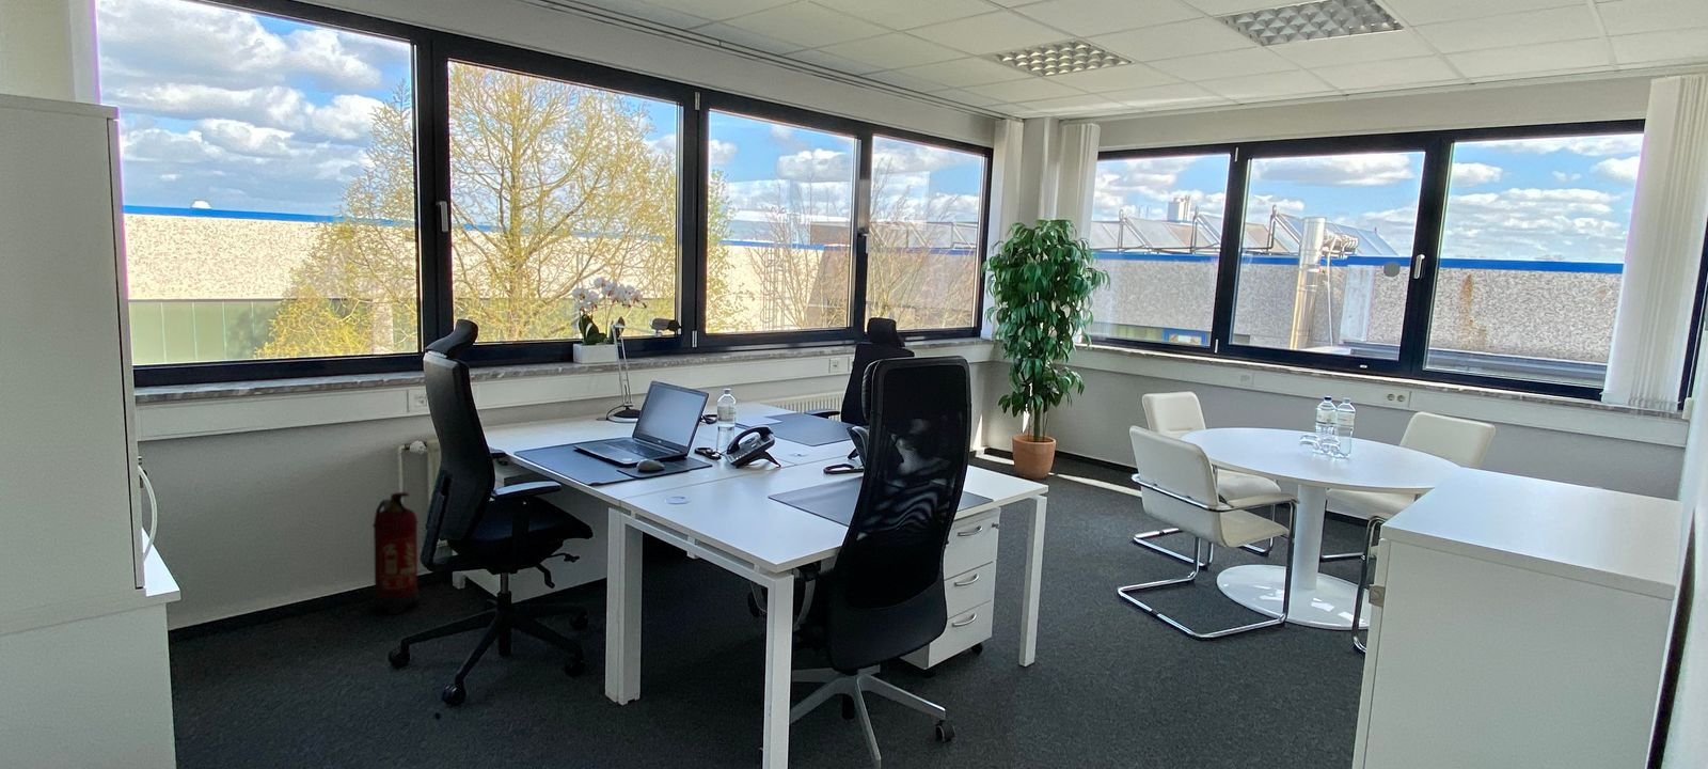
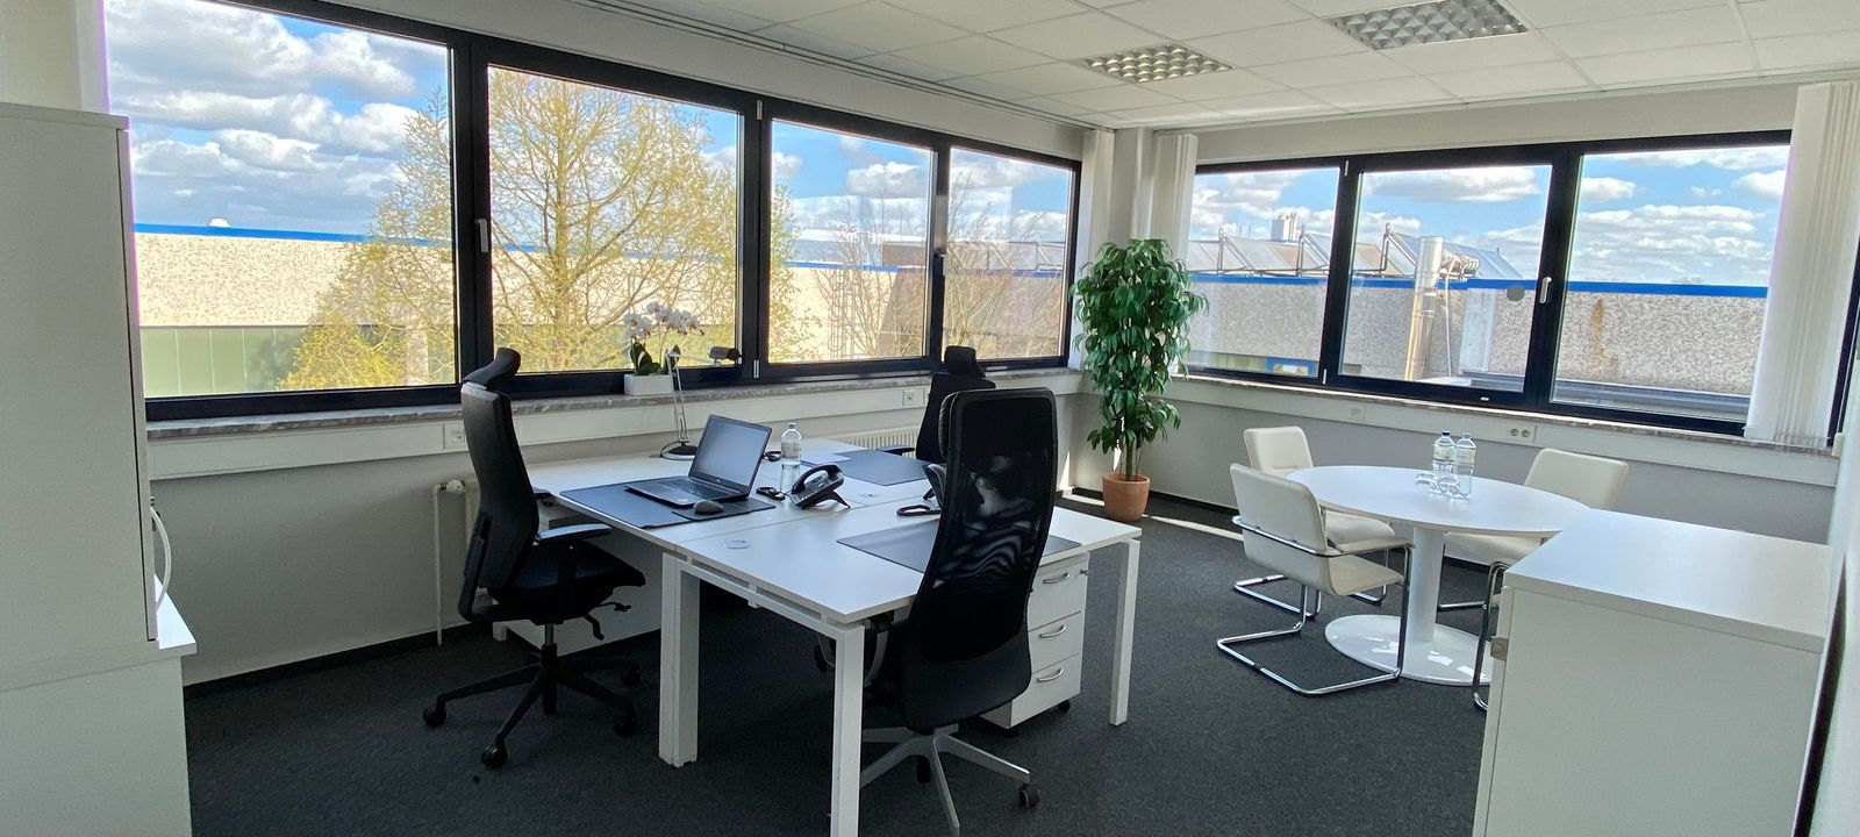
- fire extinguisher [371,491,420,615]
